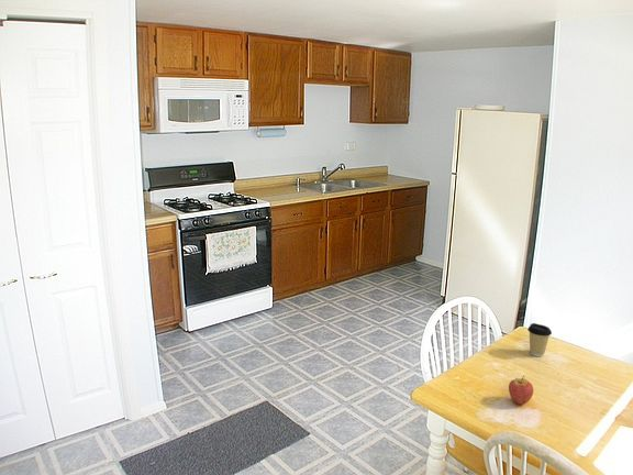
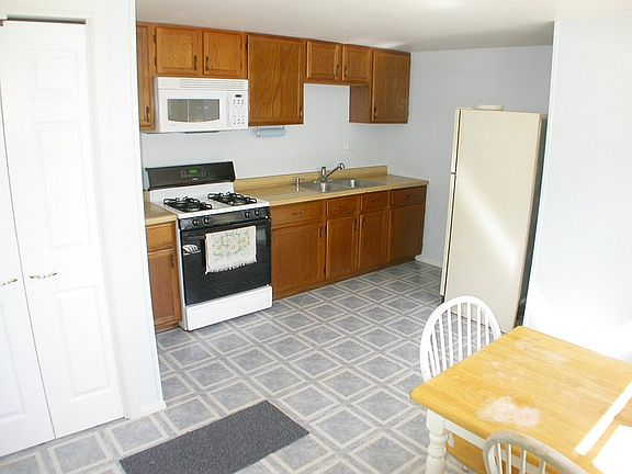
- coffee cup [526,322,553,357]
- fruit [508,375,534,406]
